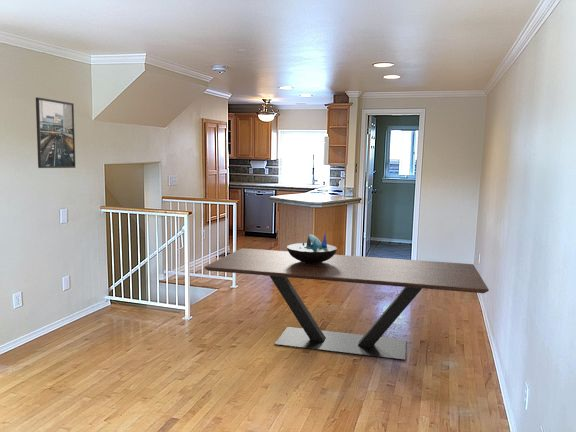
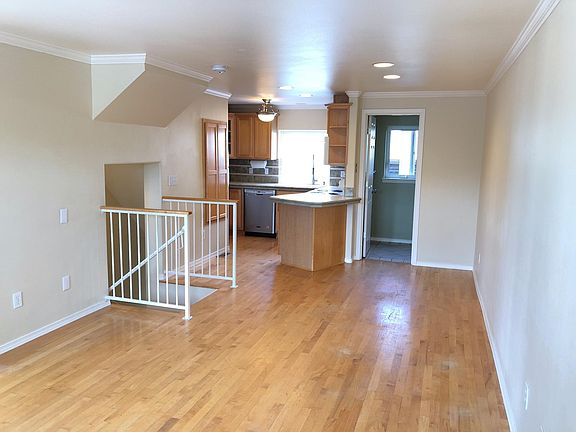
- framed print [35,96,76,169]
- dining table [203,247,490,361]
- decorative bowl [286,233,338,263]
